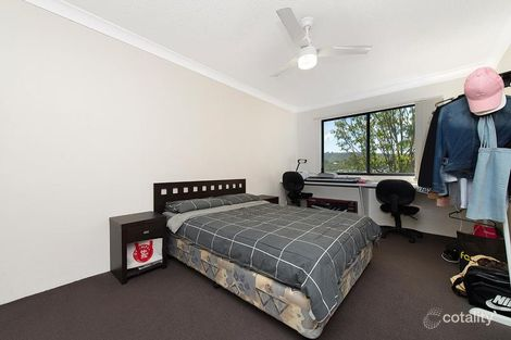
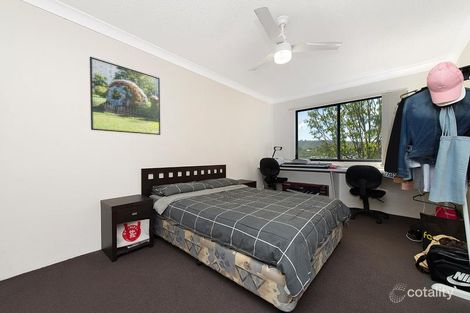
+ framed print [89,56,161,136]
